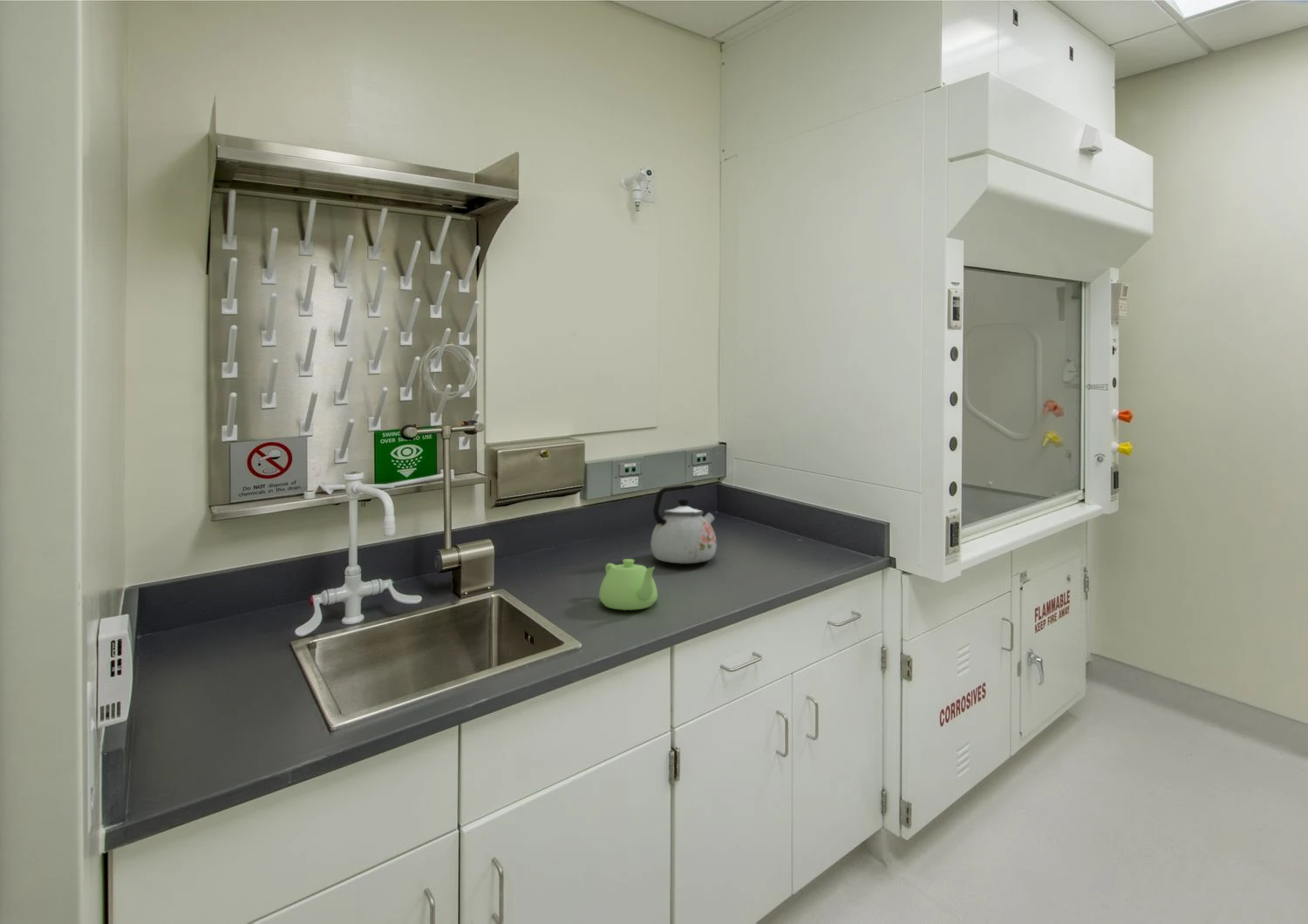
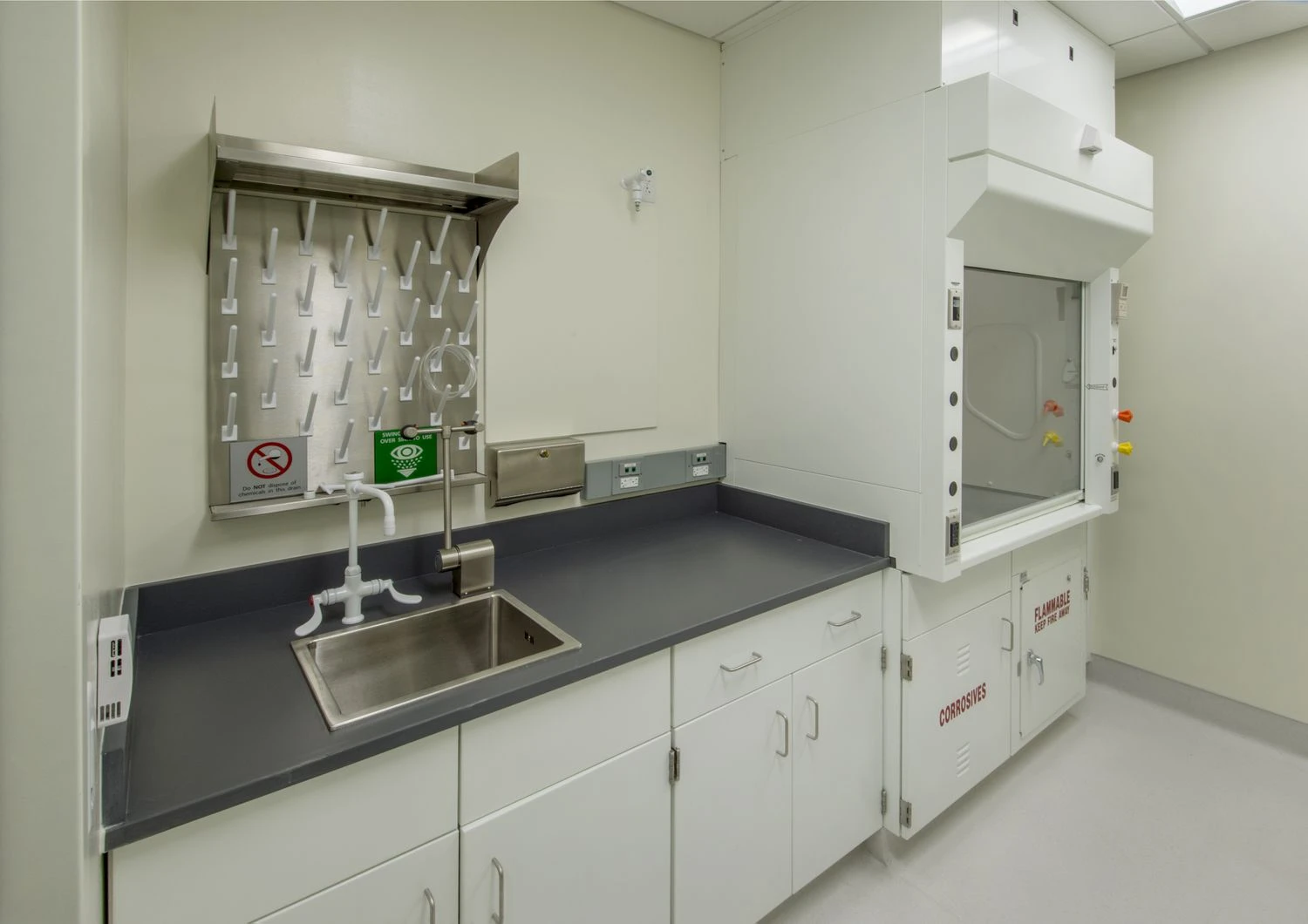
- kettle [650,484,718,565]
- teapot [598,558,658,611]
